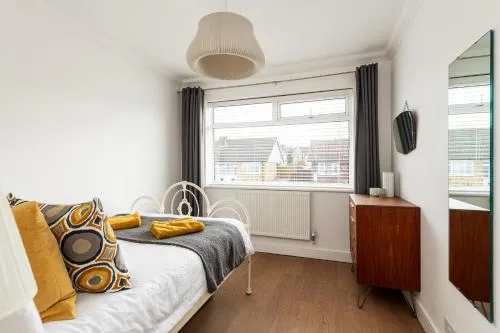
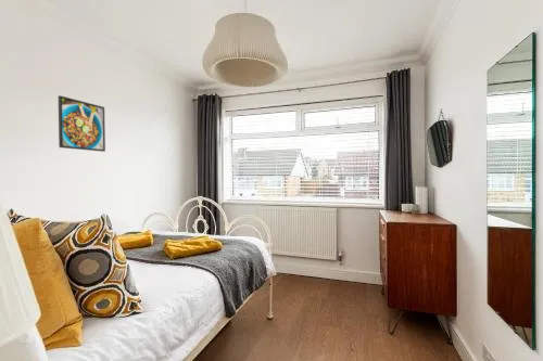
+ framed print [58,94,106,153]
